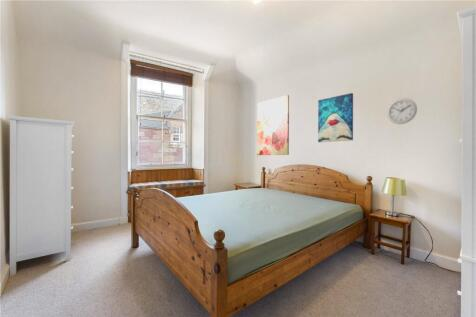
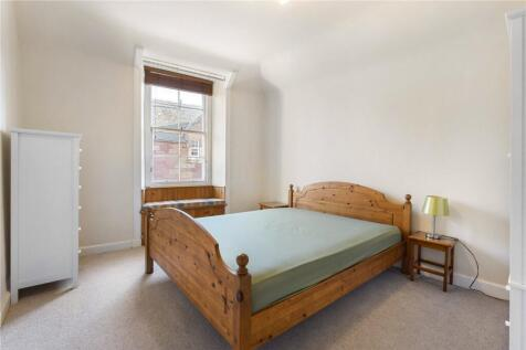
- wall clock [386,97,418,125]
- wall art [317,92,354,143]
- wall art [256,94,290,156]
